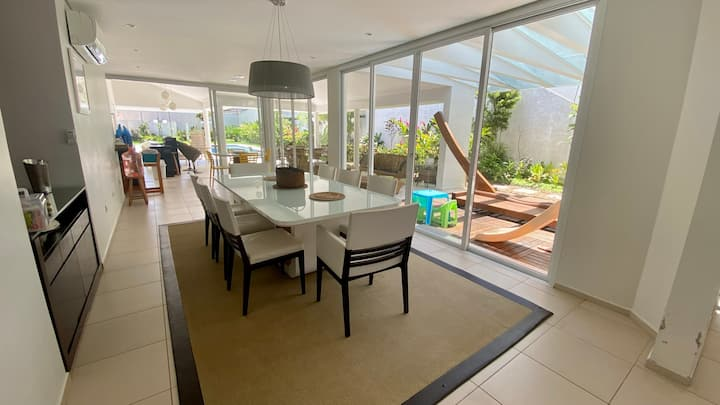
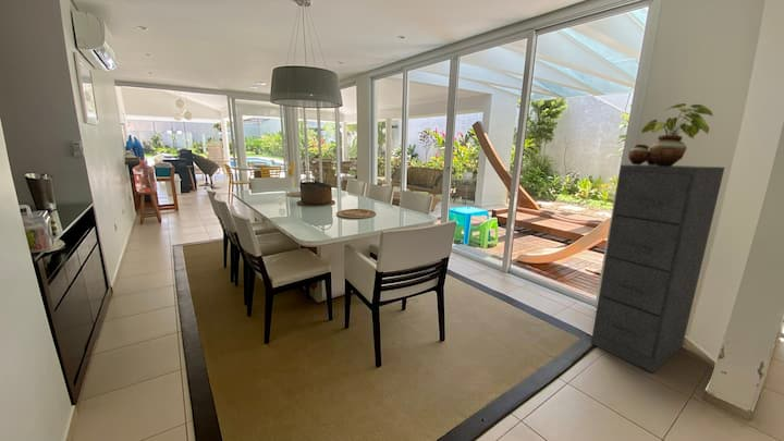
+ potted plant [627,102,714,167]
+ filing cabinet [590,163,725,373]
